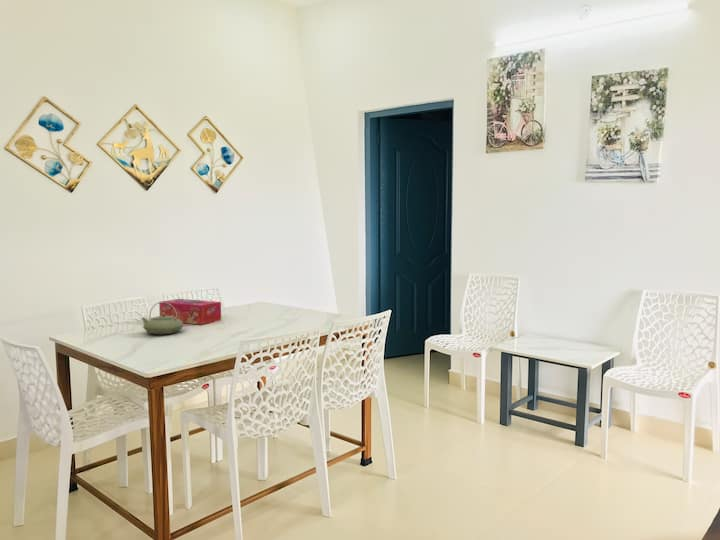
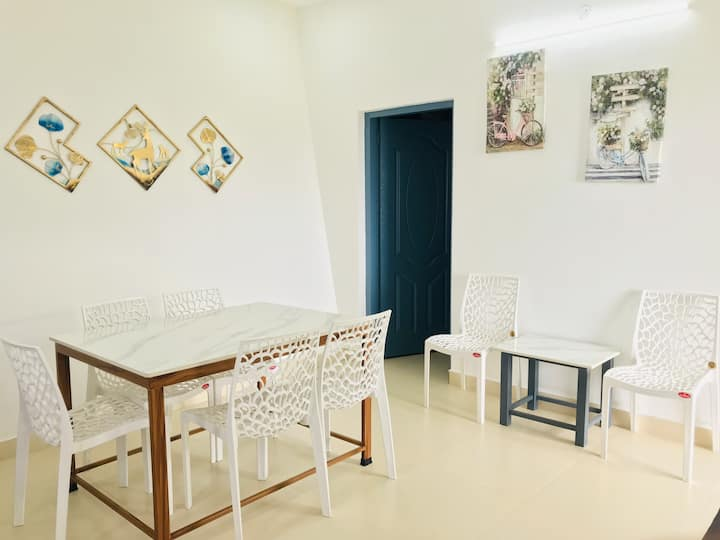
- tissue box [158,298,222,326]
- teapot [140,301,185,335]
